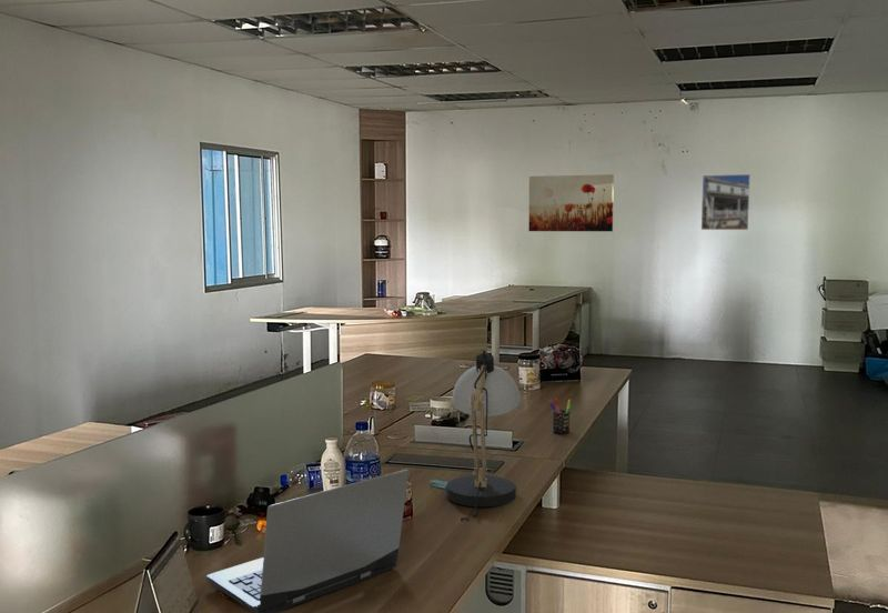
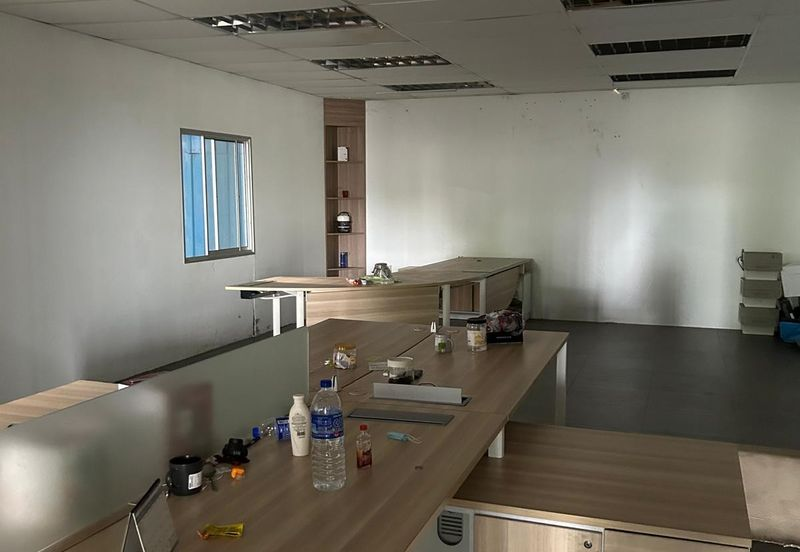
- pen holder [548,398,574,435]
- laptop computer [205,469,410,613]
- wall art [527,173,615,232]
- desk lamp [445,349,522,517]
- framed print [700,173,751,231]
